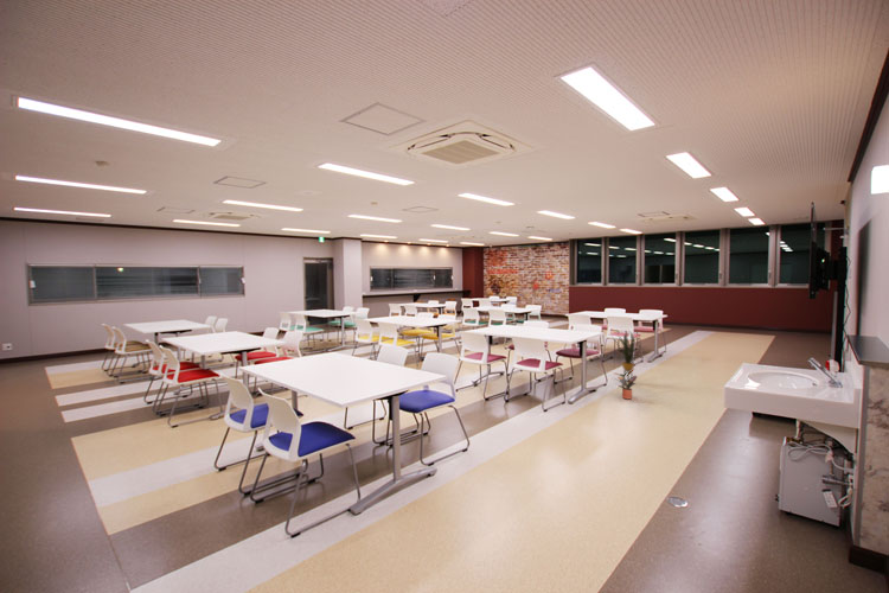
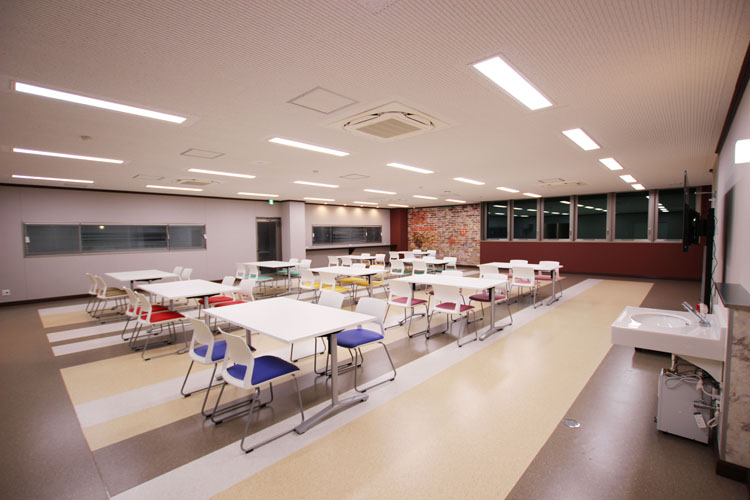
- potted plant [613,368,638,400]
- house plant [609,330,645,381]
